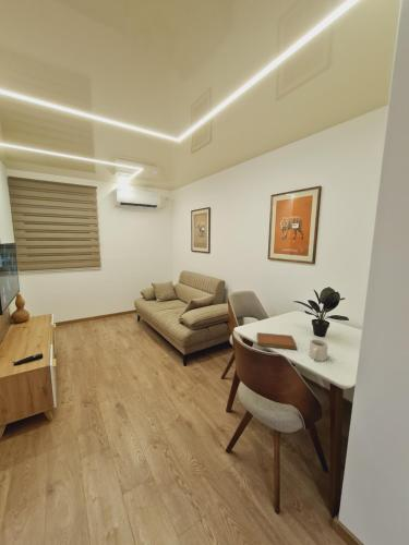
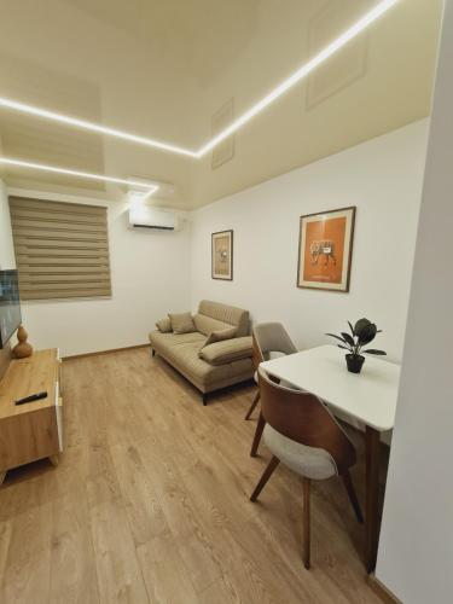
- notebook [256,331,298,351]
- mug [308,338,329,362]
